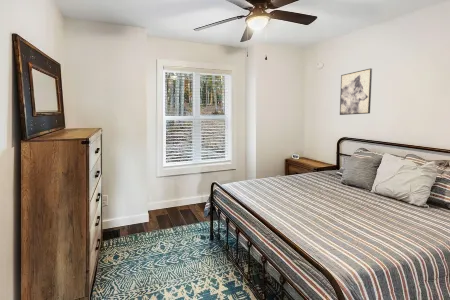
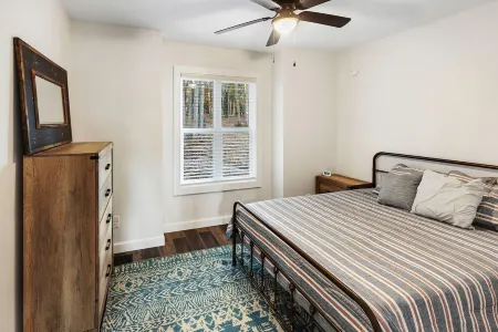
- wall art [339,67,373,116]
